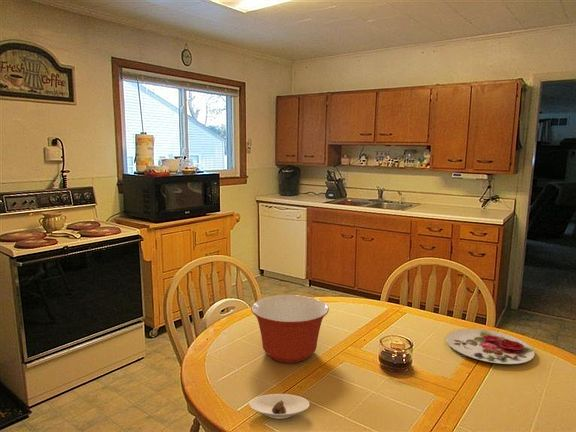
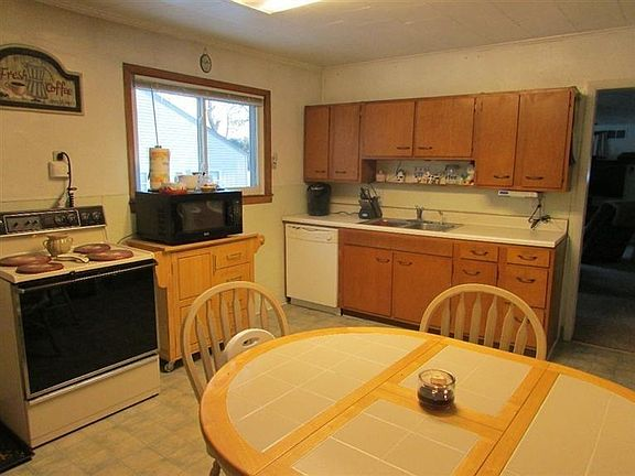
- mixing bowl [250,294,330,364]
- saucer [248,393,310,420]
- plate [445,328,536,365]
